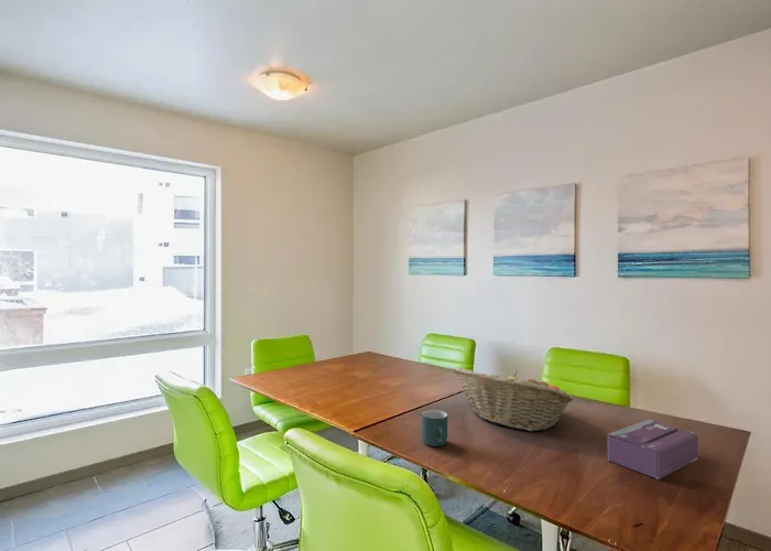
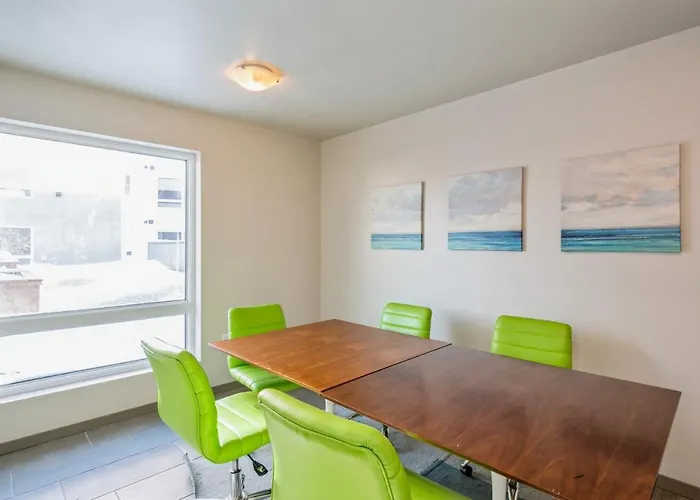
- mug [421,409,448,447]
- fruit basket [452,366,576,432]
- tissue box [606,419,699,480]
